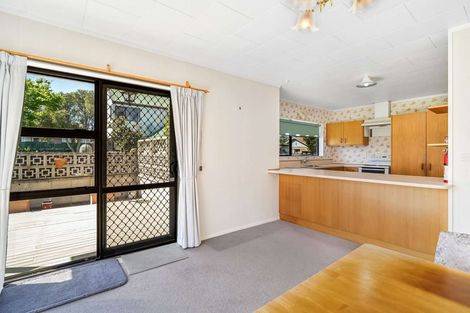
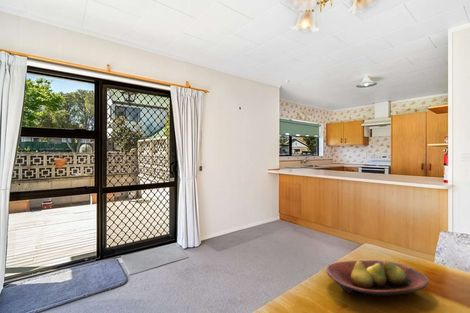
+ fruit bowl [325,259,430,297]
